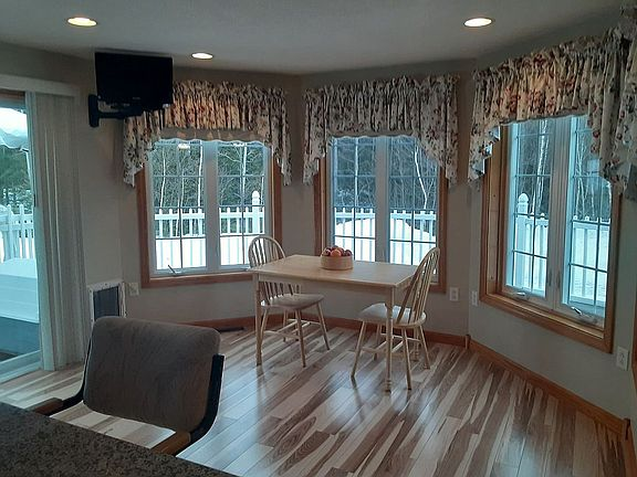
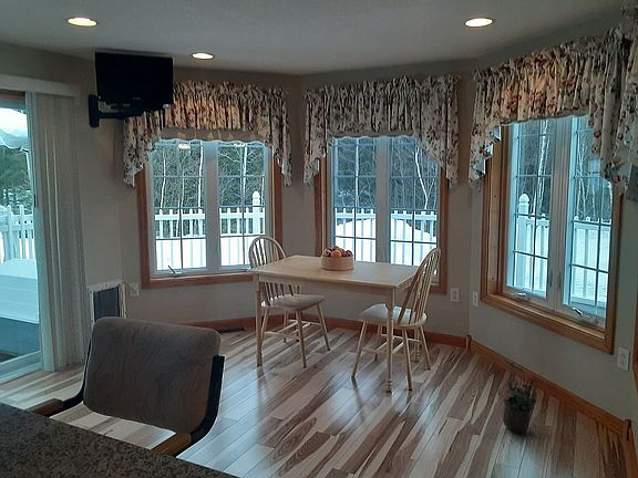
+ potted plant [502,362,538,435]
